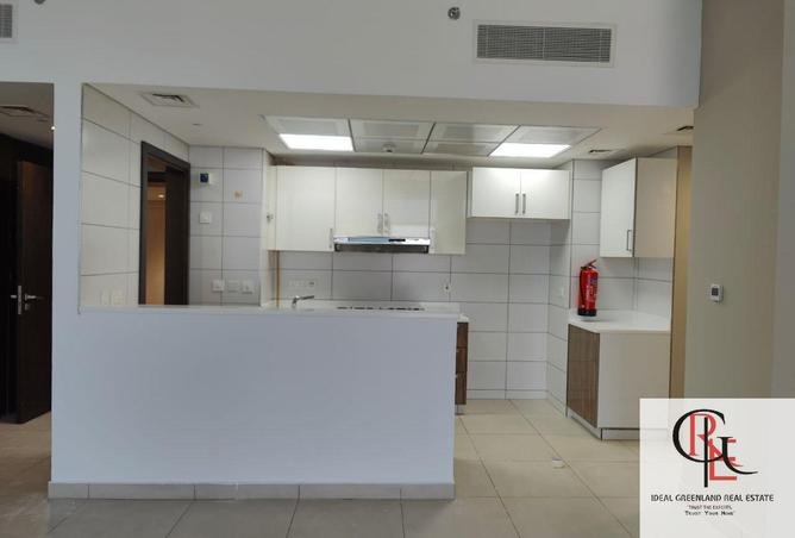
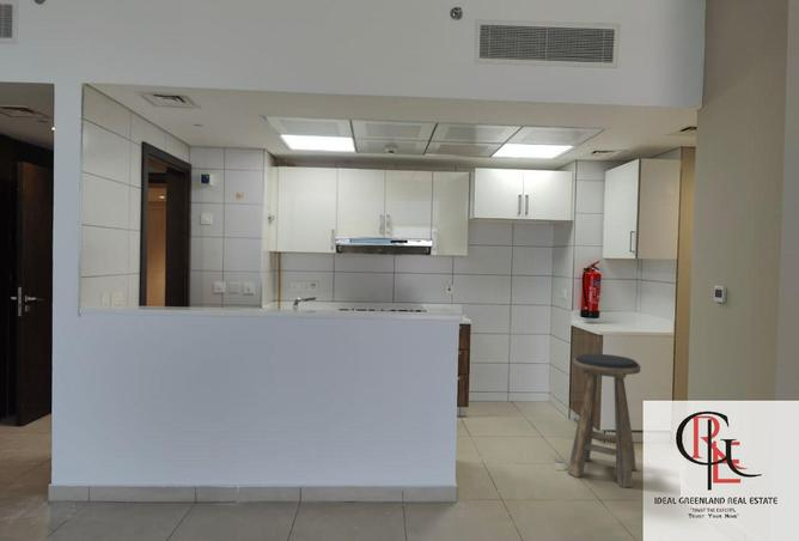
+ stool [567,353,641,488]
